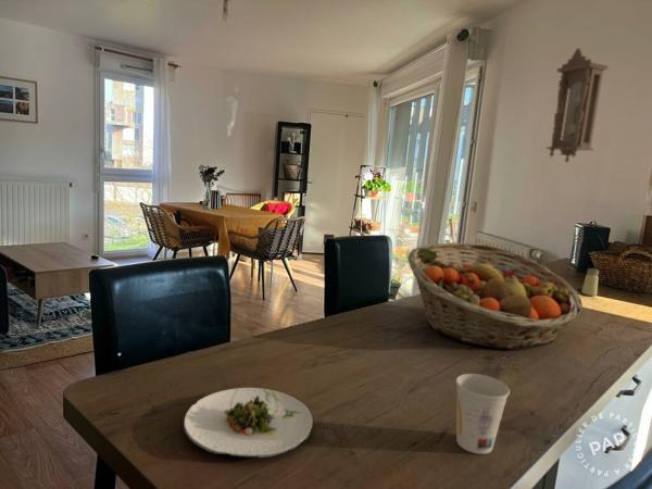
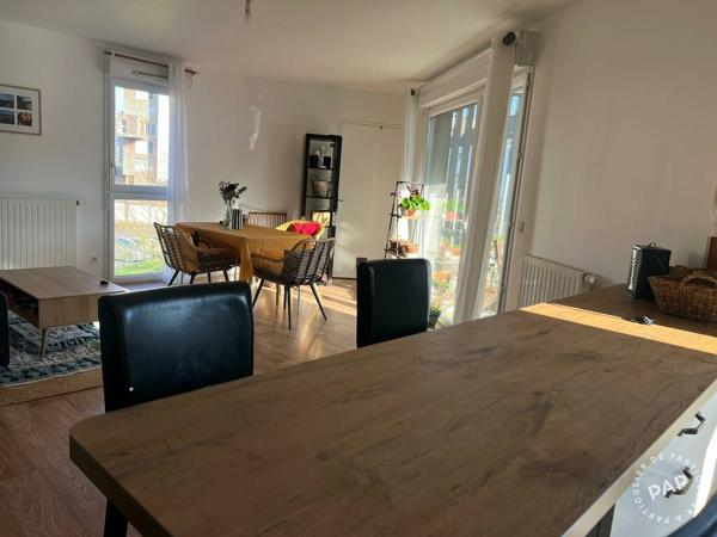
- cup [454,373,511,455]
- salad plate [183,387,313,459]
- saltshaker [580,267,600,297]
- fruit basket [406,241,584,351]
- pendulum clock [546,47,610,164]
